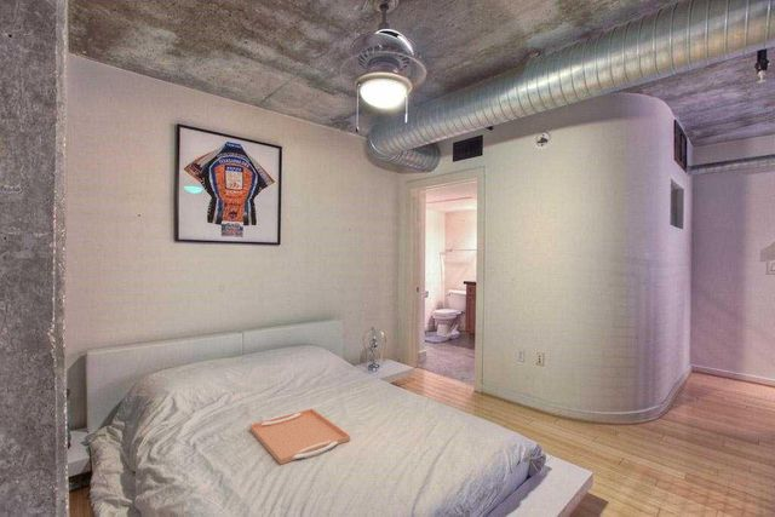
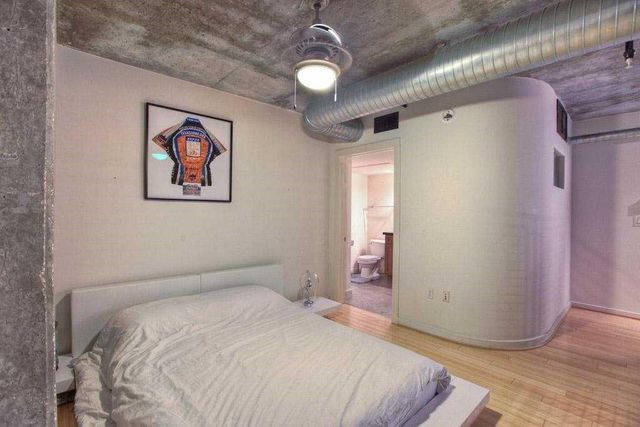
- serving tray [248,407,351,466]
